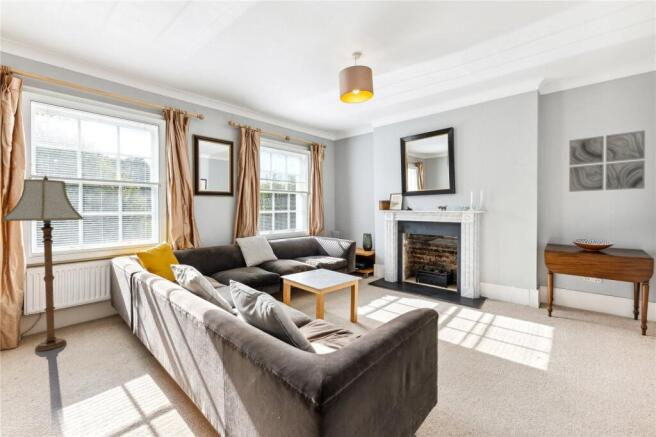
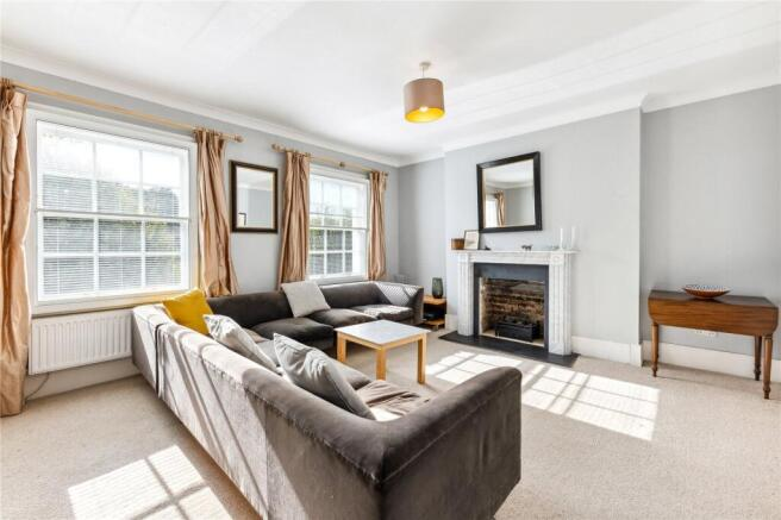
- floor lamp [1,174,84,352]
- wall art [568,129,646,193]
